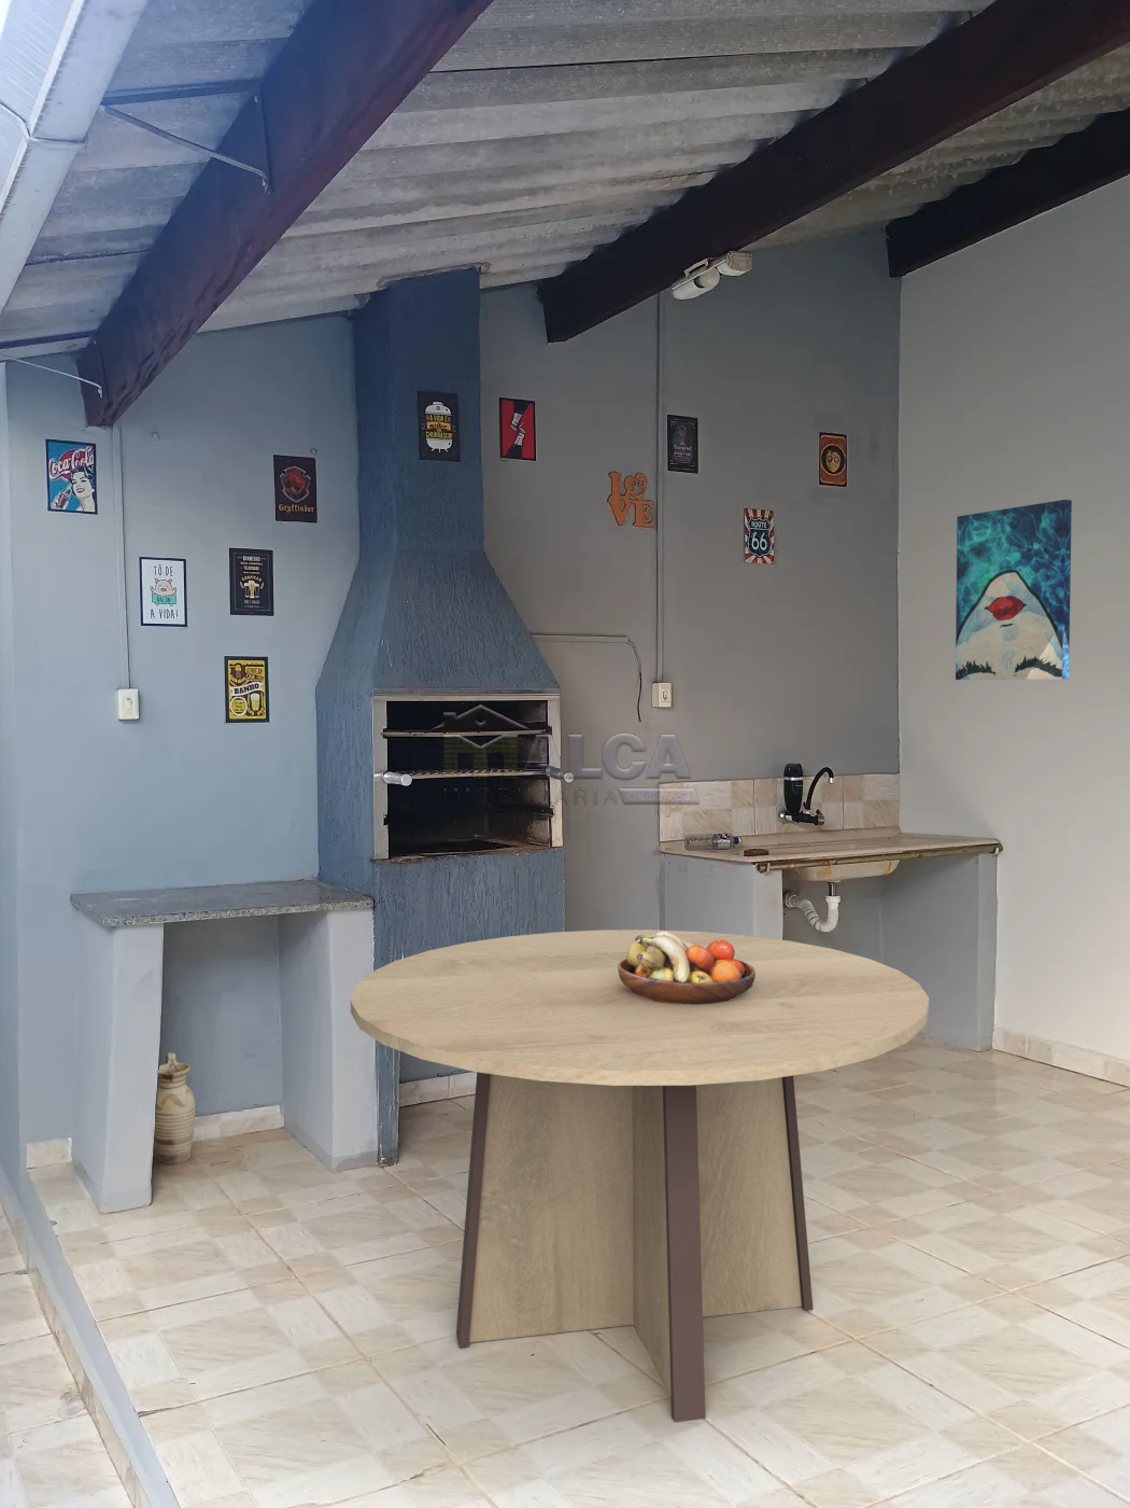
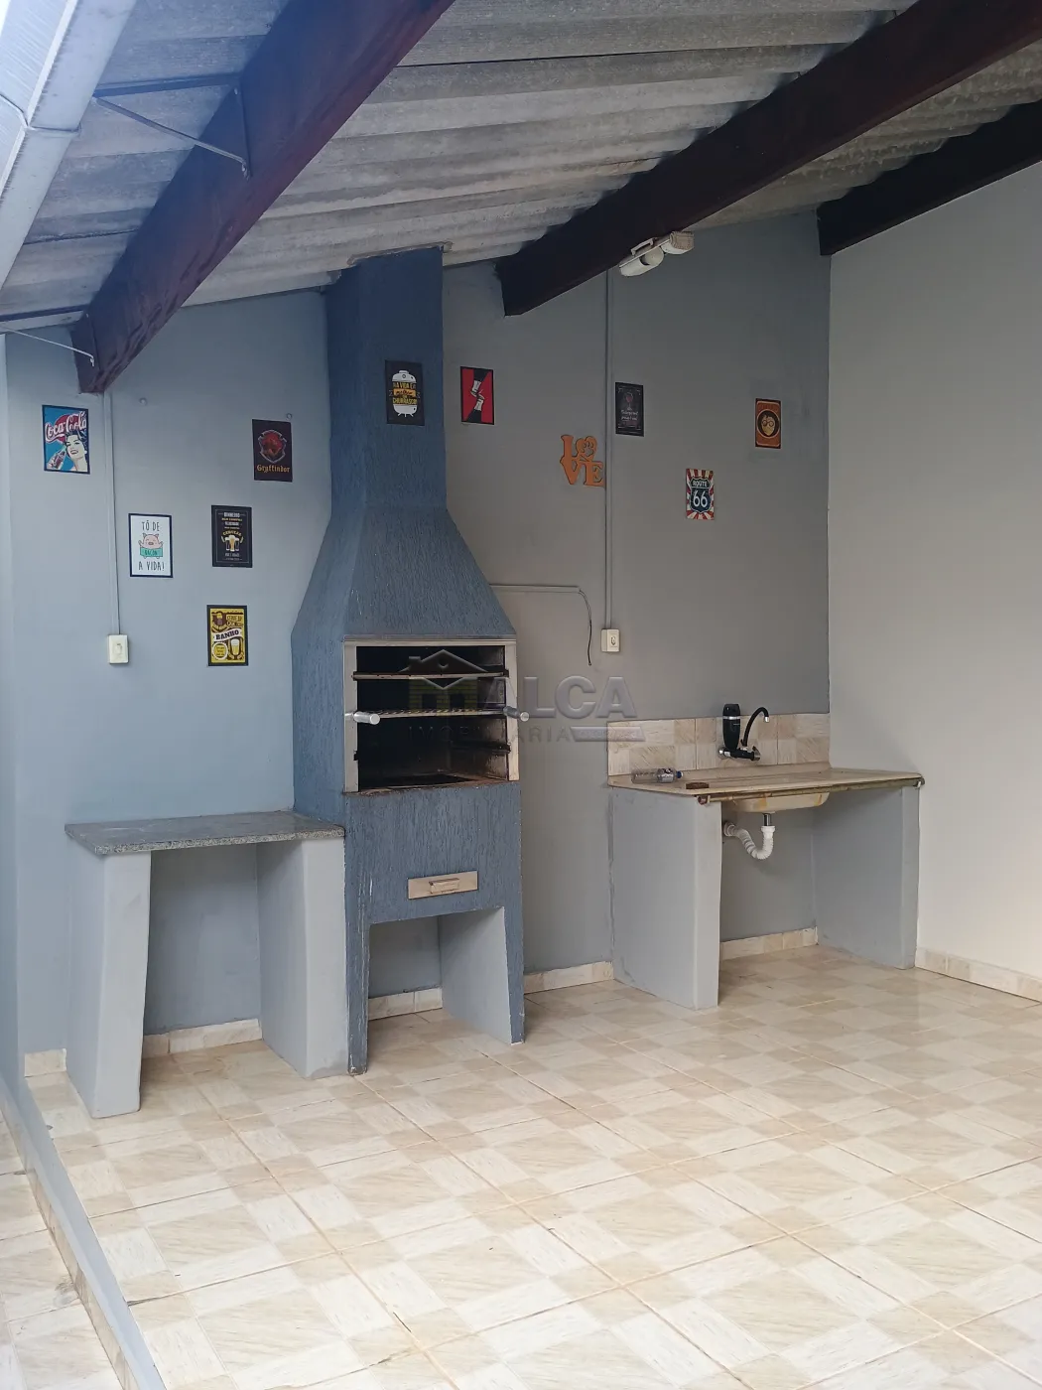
- fruit bowl [617,930,755,1005]
- ceramic jug [154,1051,196,1165]
- dining table [350,929,929,1424]
- wall art [954,499,1073,680]
